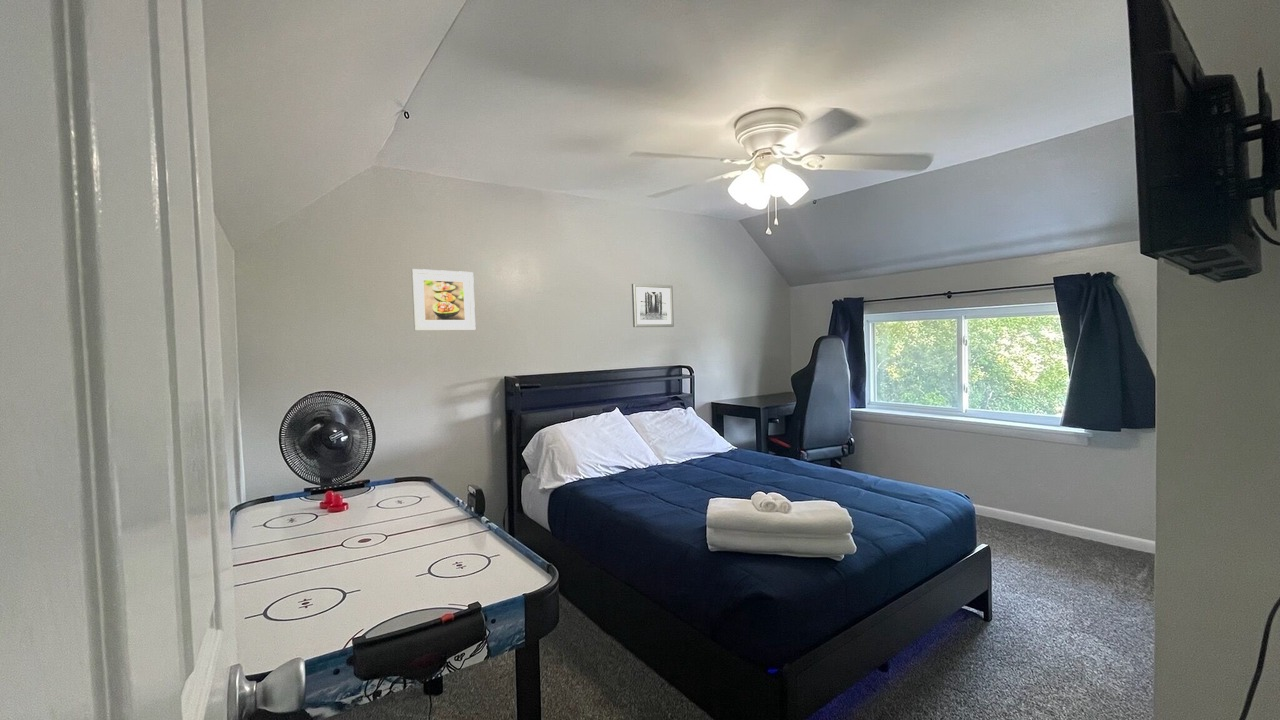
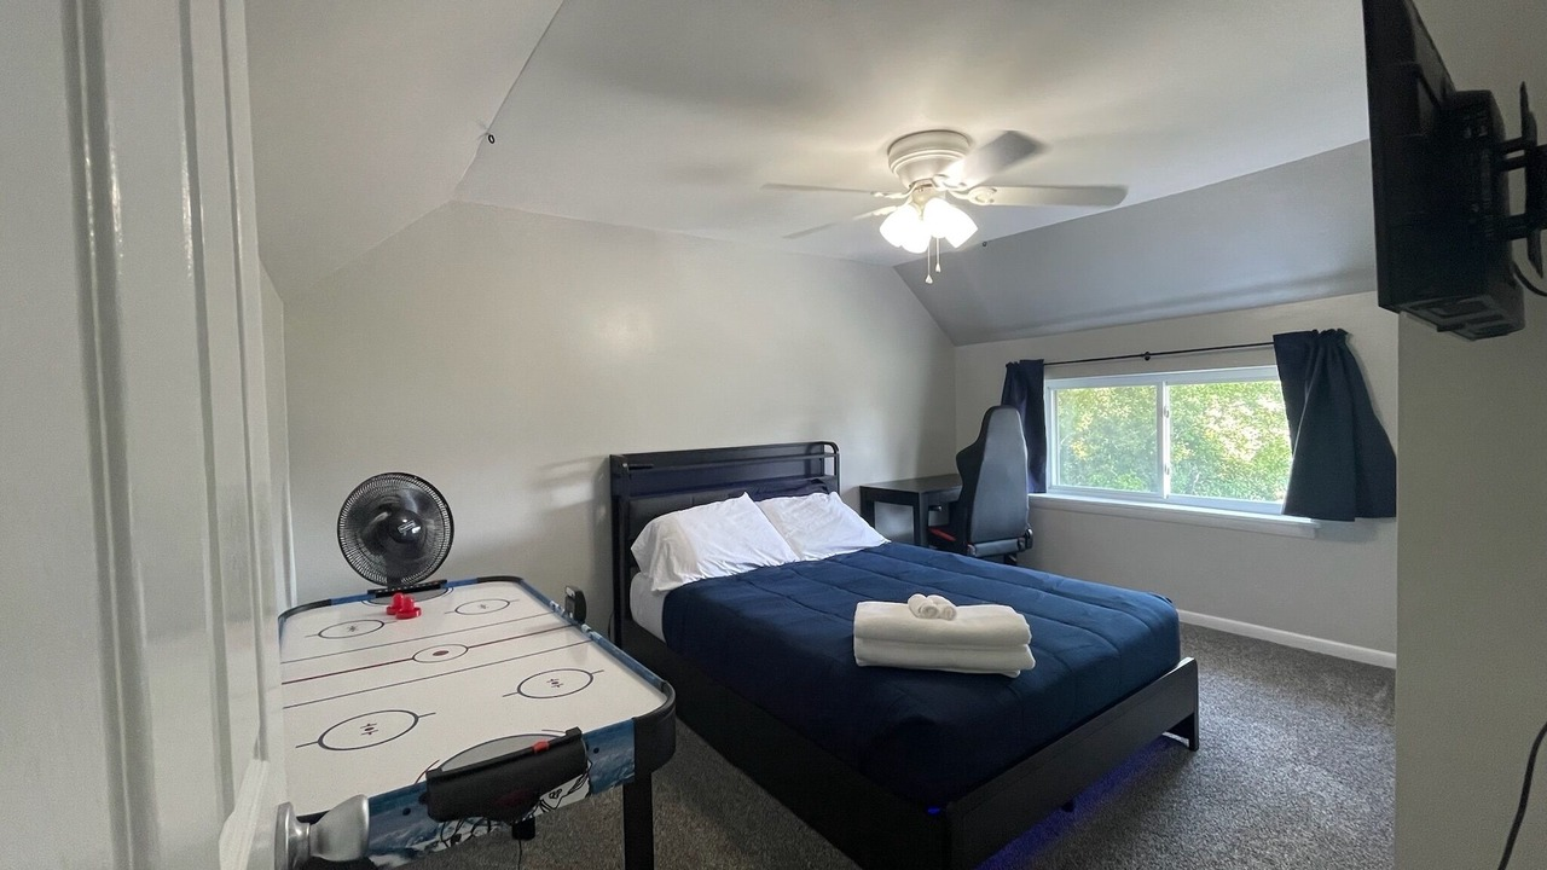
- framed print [410,268,476,332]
- wall art [631,283,675,328]
